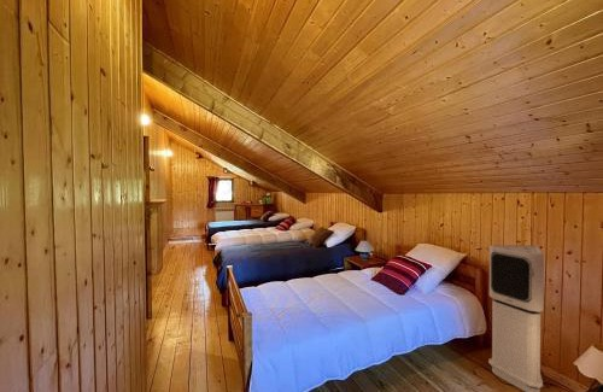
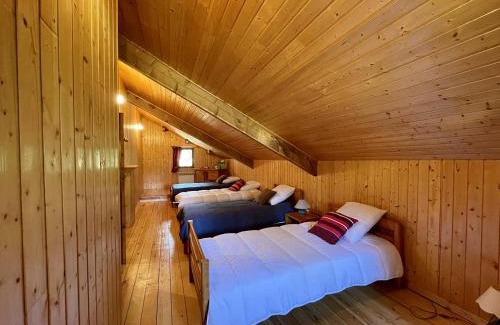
- air purifier [487,244,545,392]
